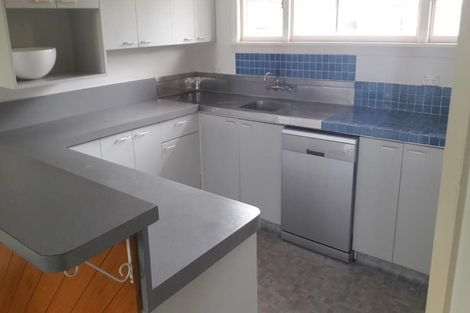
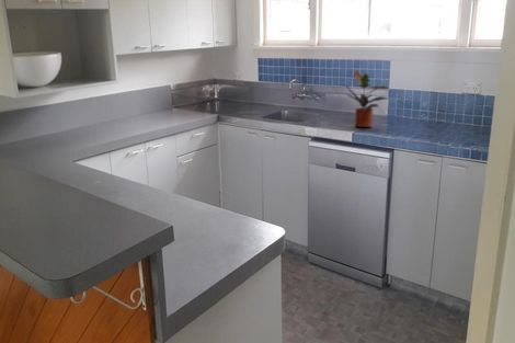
+ potted plant [343,69,390,128]
